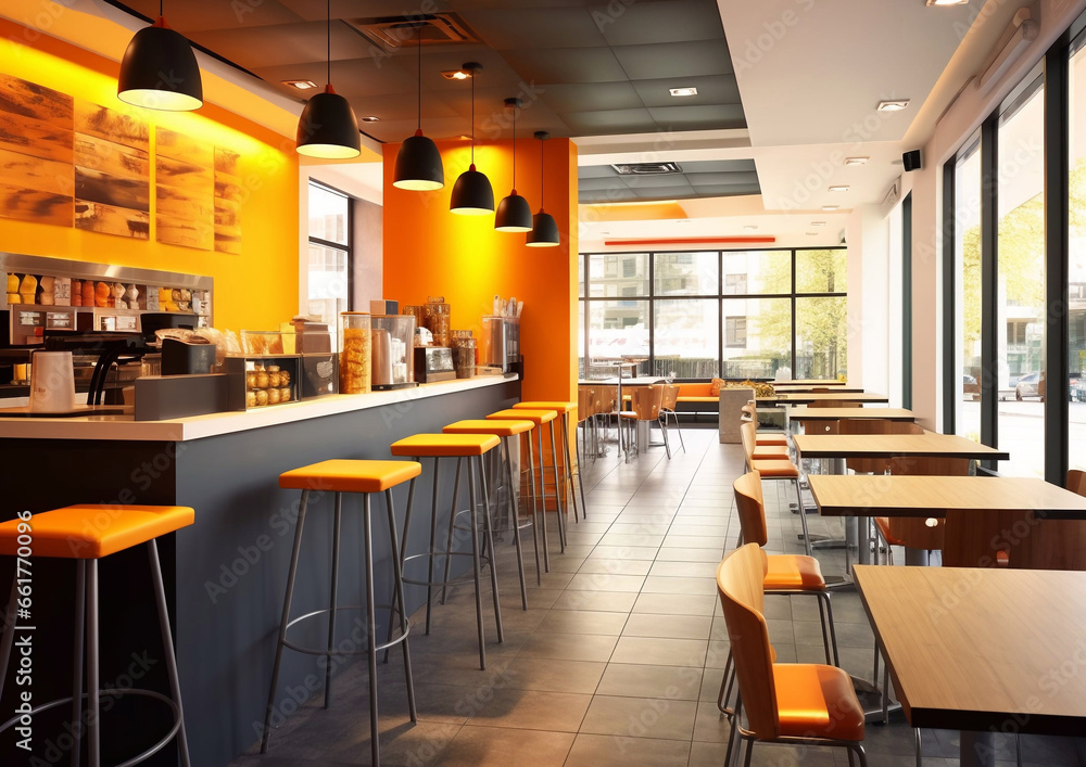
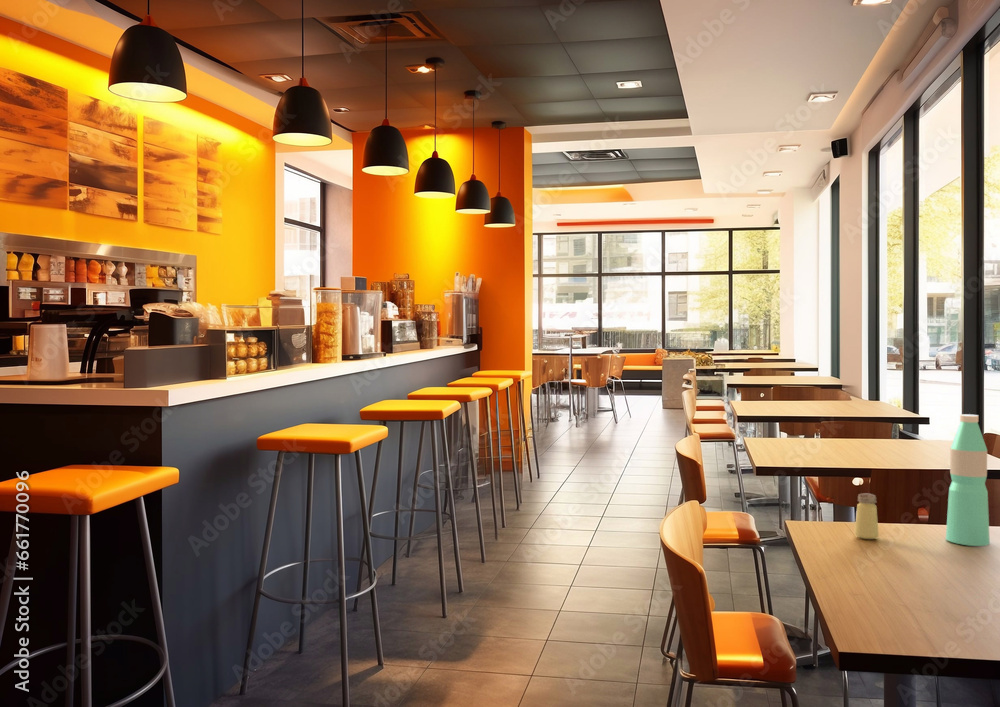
+ saltshaker [854,492,880,540]
+ water bottle [945,413,991,547]
